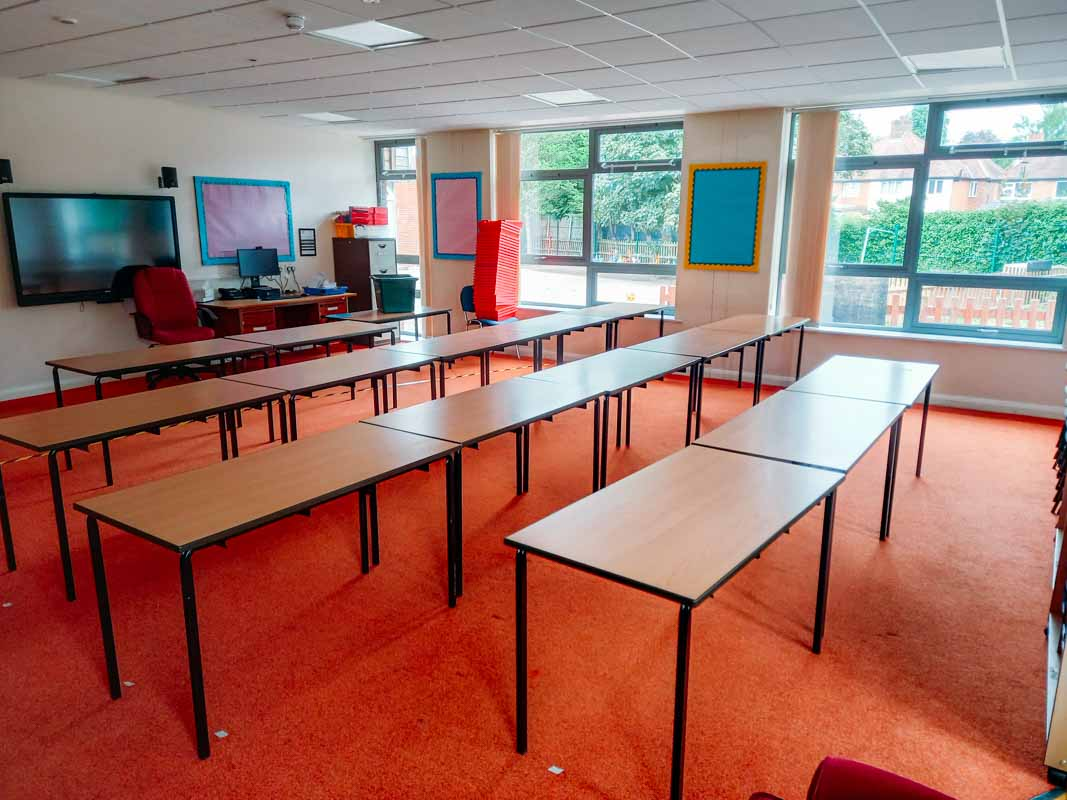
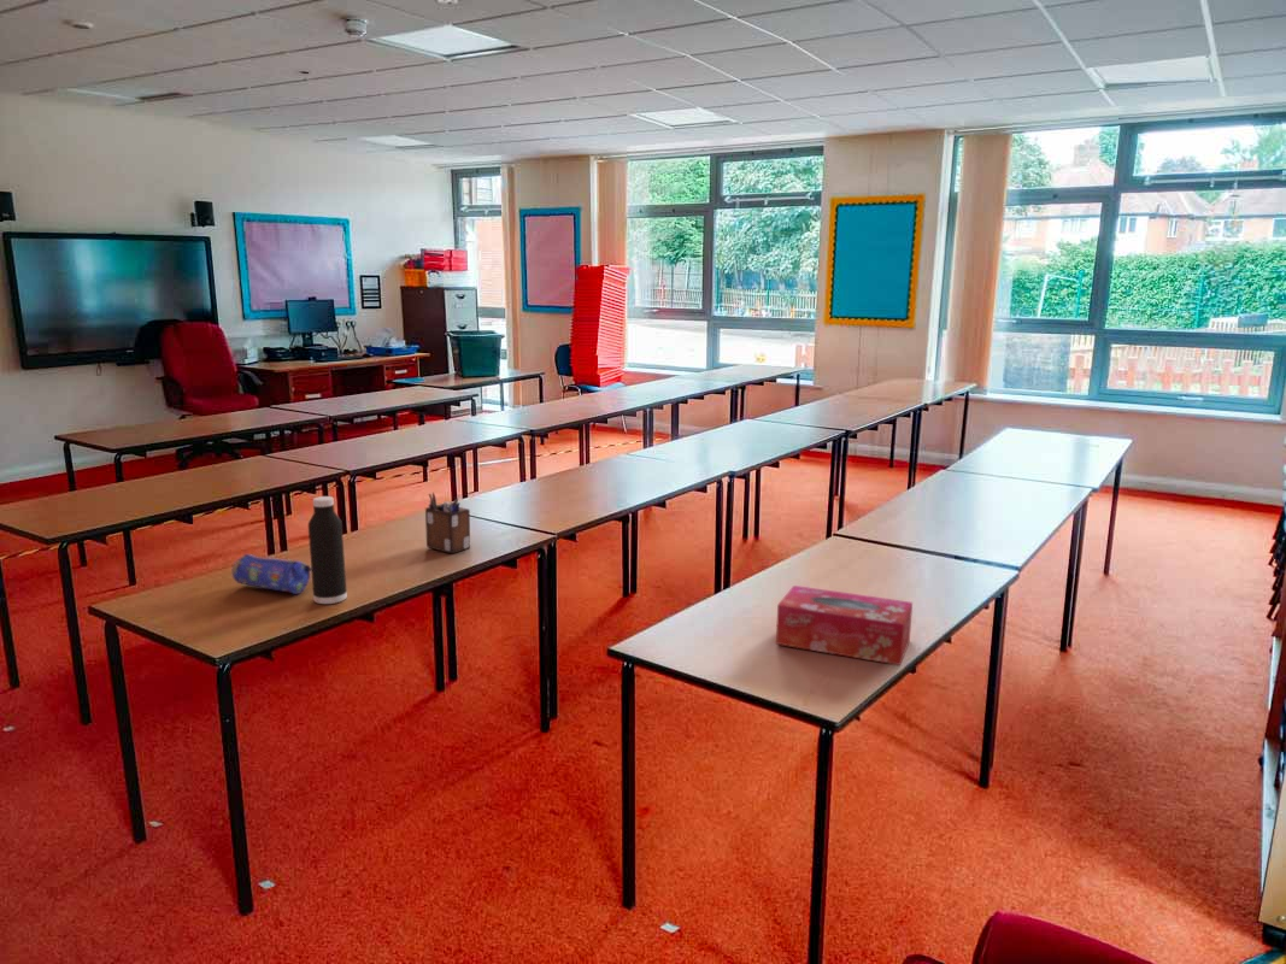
+ desk organizer [424,492,471,554]
+ pencil case [231,553,312,595]
+ tissue box [775,584,914,666]
+ water bottle [307,495,348,605]
